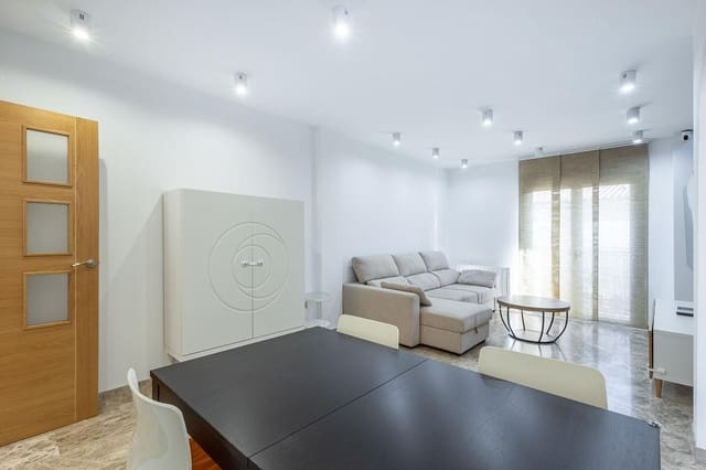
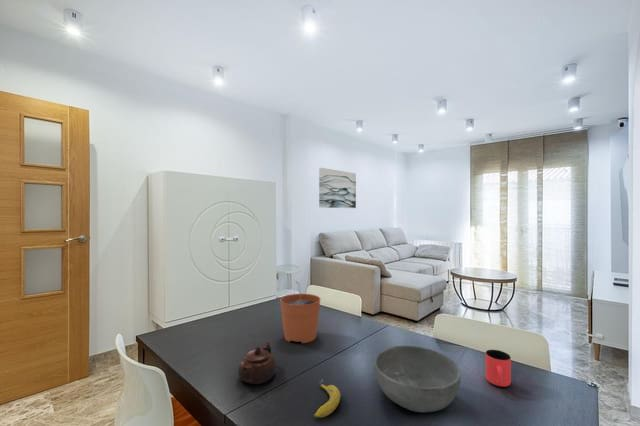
+ plant pot [279,280,321,344]
+ banana [313,379,342,419]
+ teapot [238,342,277,385]
+ cup [485,349,512,388]
+ bowl [373,345,462,413]
+ wall art [318,167,357,209]
